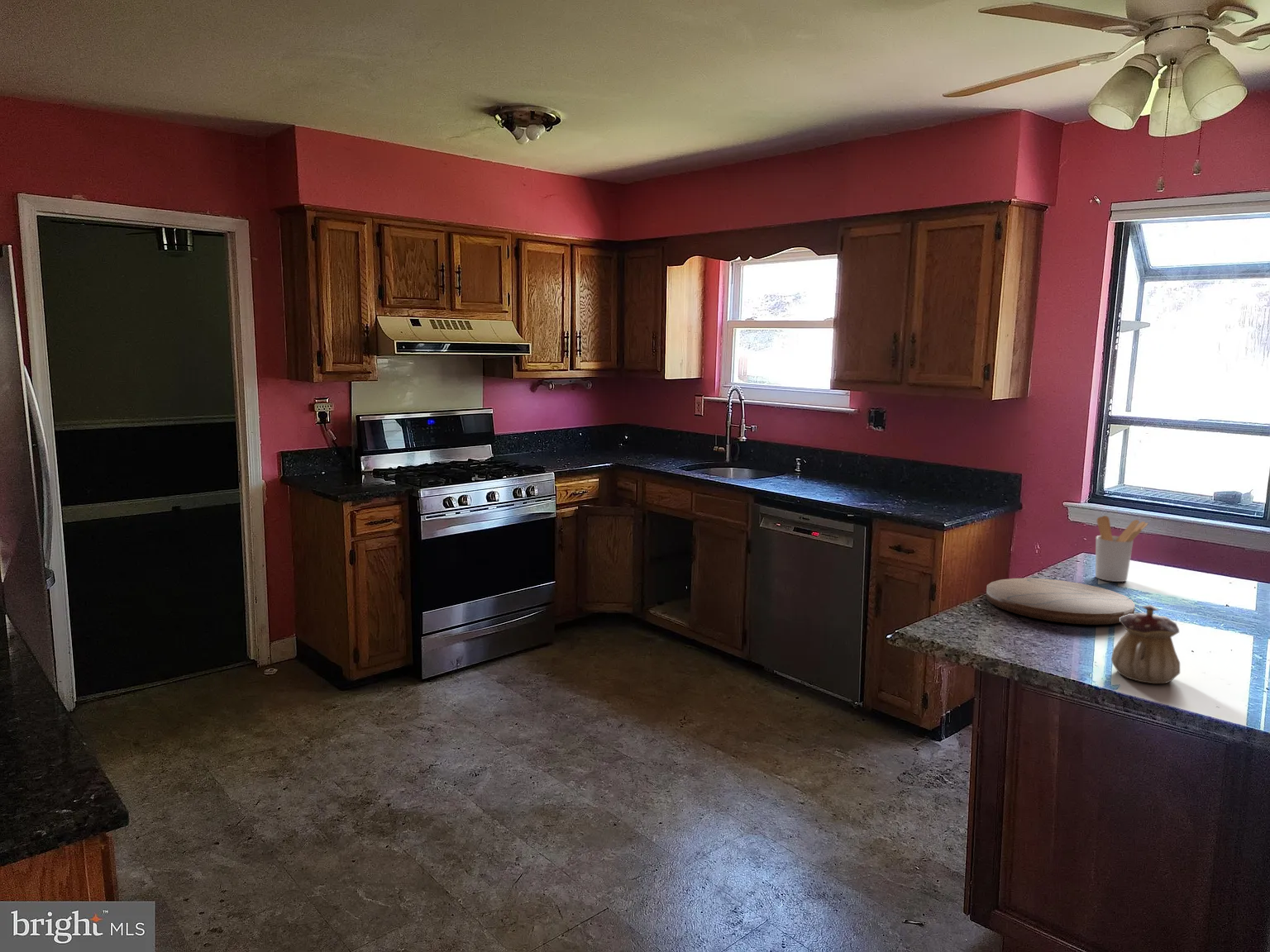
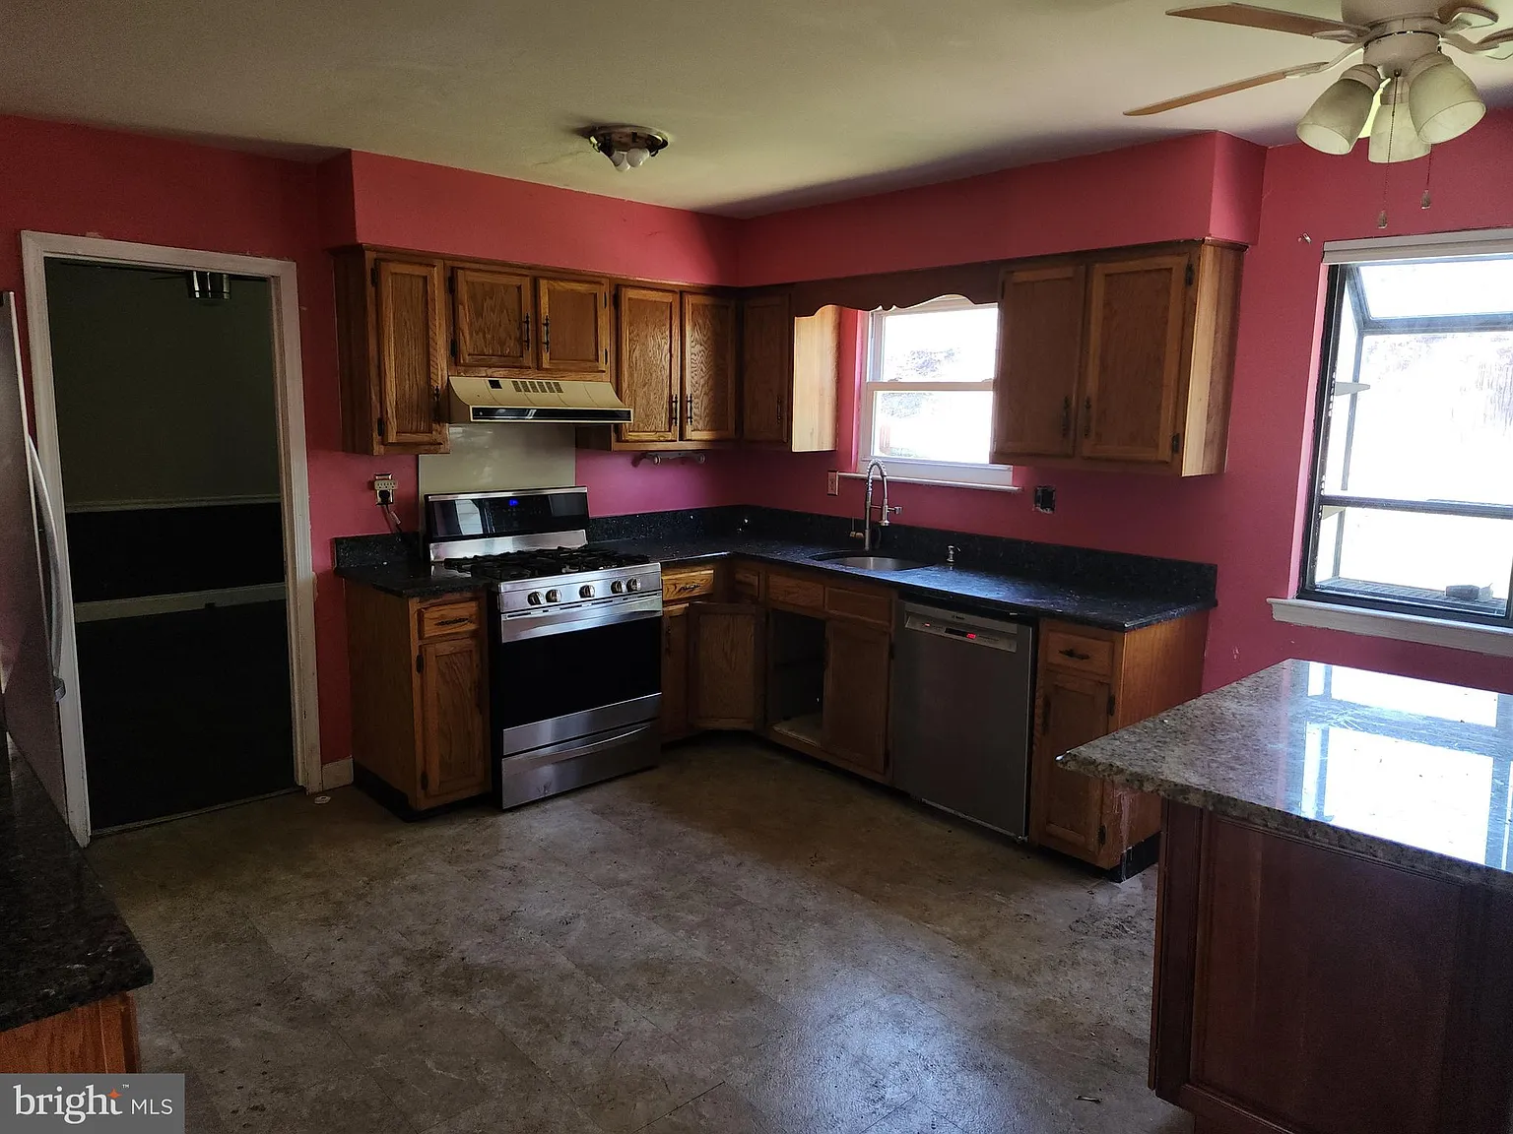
- teapot [1110,604,1181,684]
- utensil holder [1095,515,1149,583]
- cutting board [986,578,1136,626]
